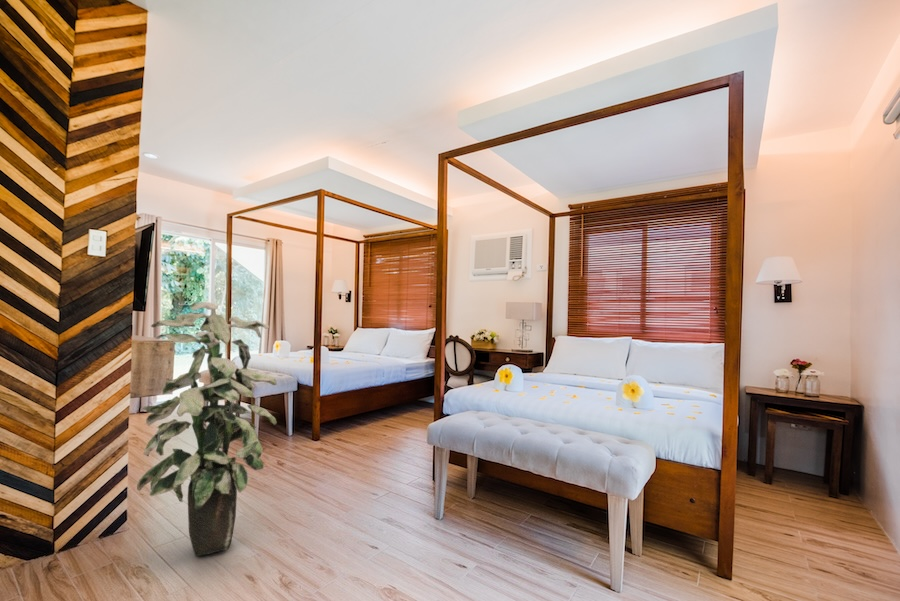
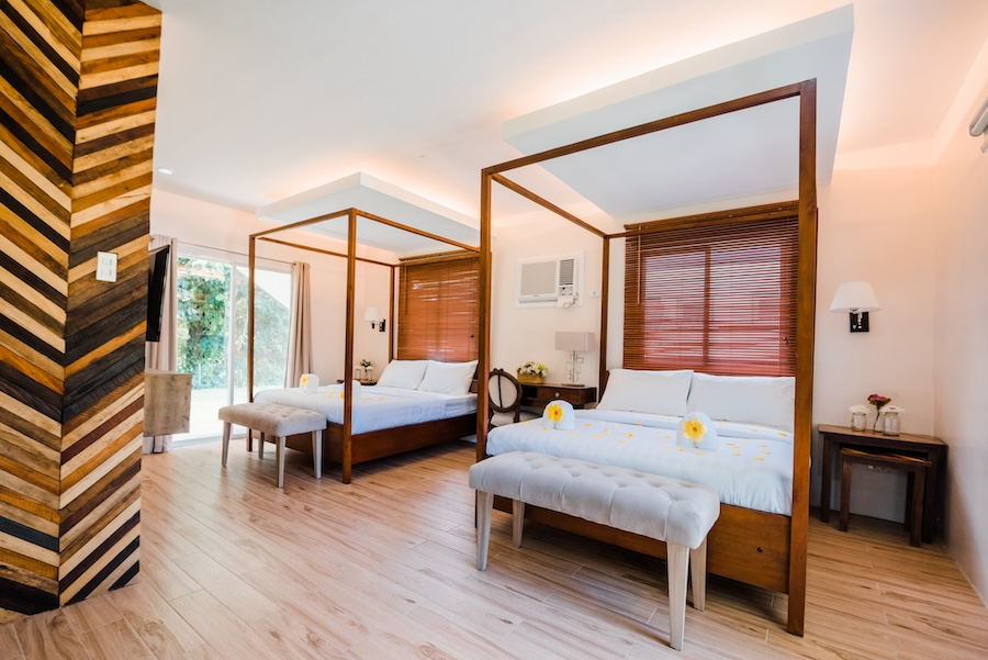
- indoor plant [136,301,278,557]
